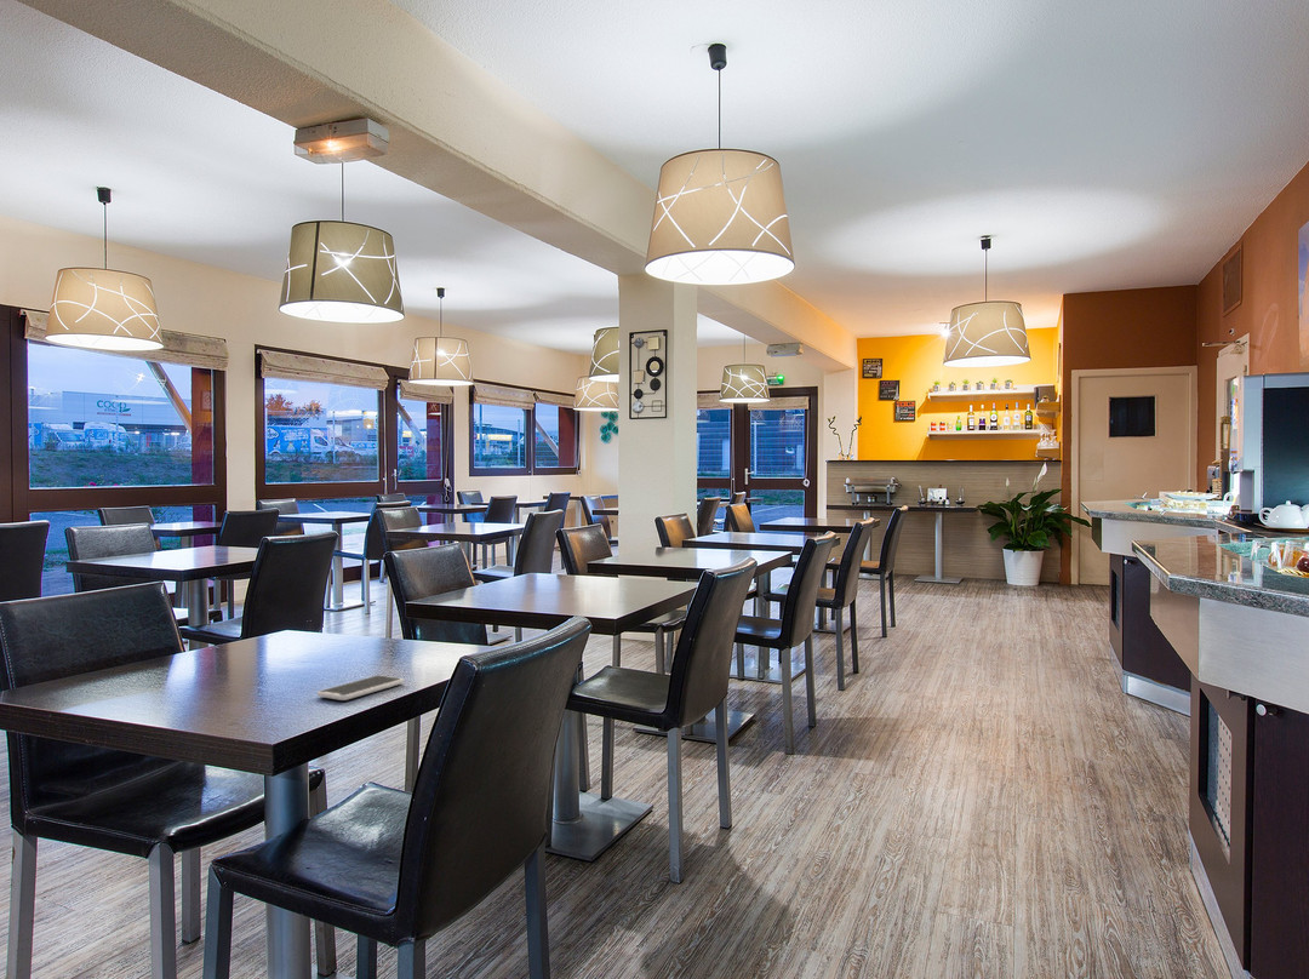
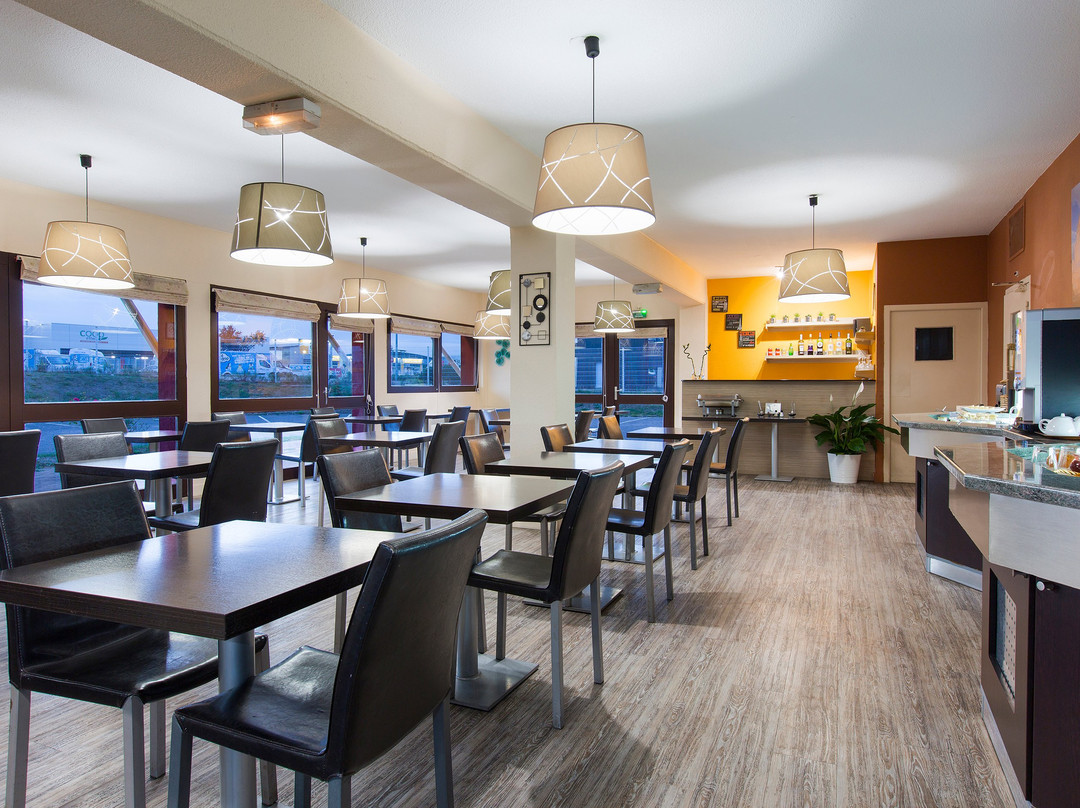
- smartphone [316,674,405,702]
